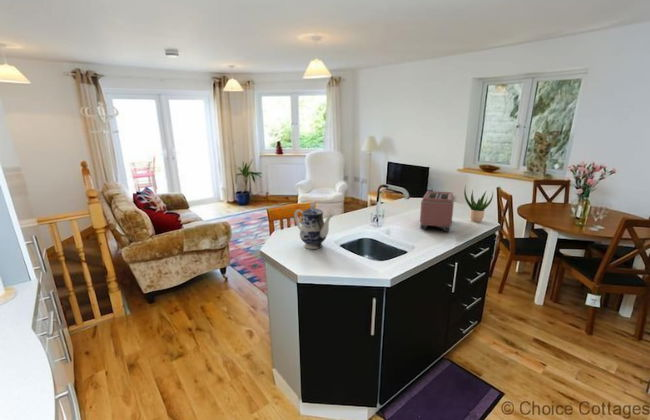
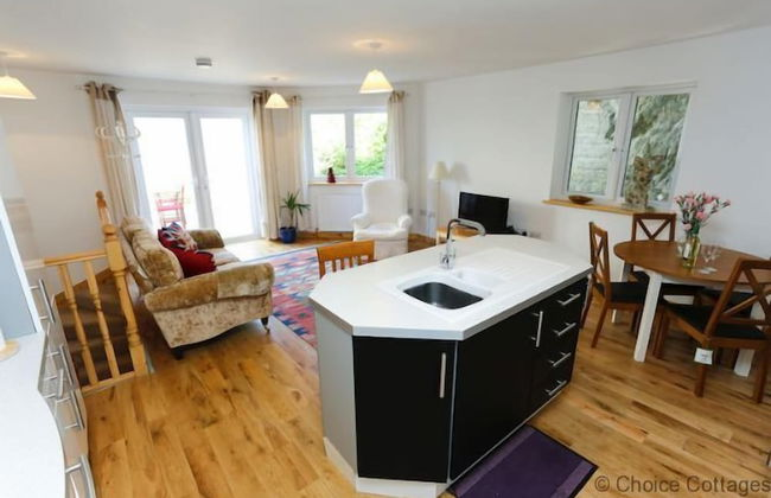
- toaster [419,190,455,233]
- teapot [293,201,334,250]
- potted plant [463,184,494,223]
